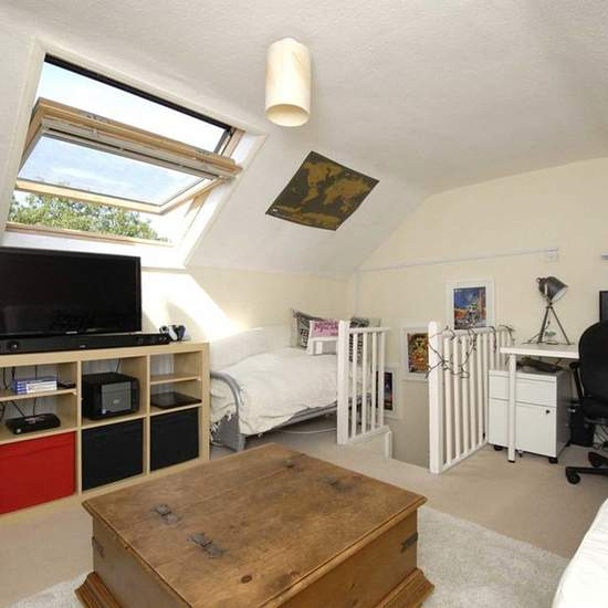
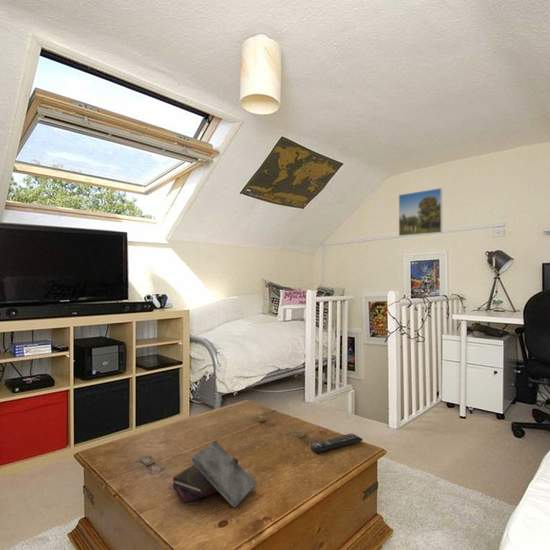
+ book [172,440,258,509]
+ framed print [398,187,443,237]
+ remote control [310,432,364,454]
